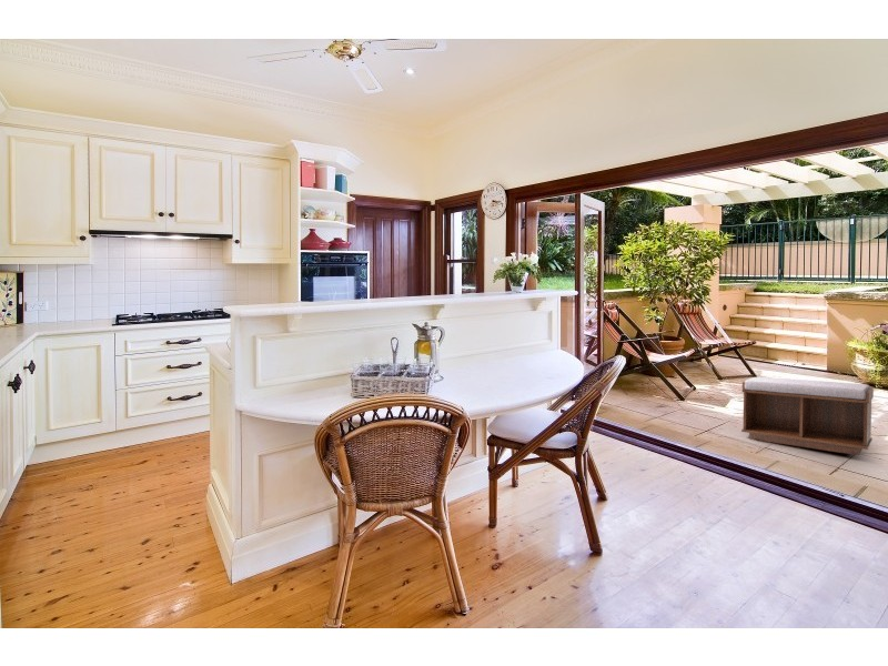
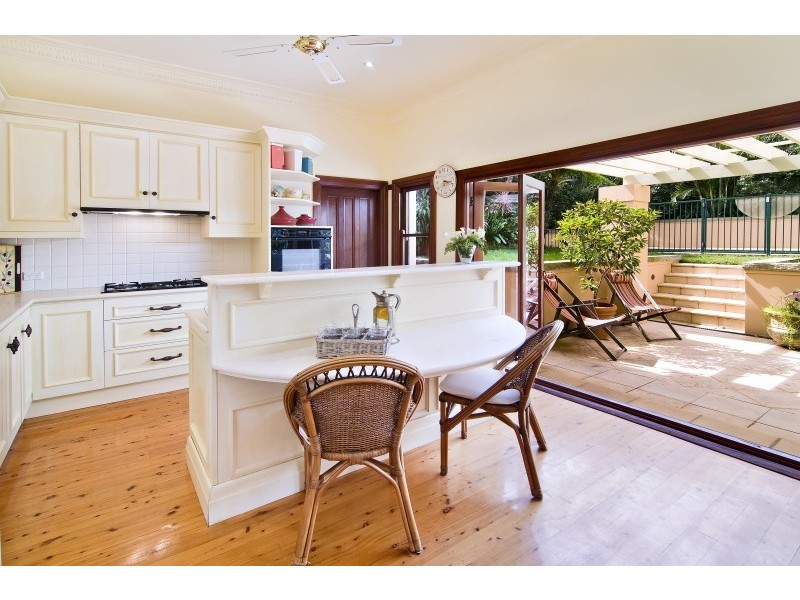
- bench [740,376,875,456]
